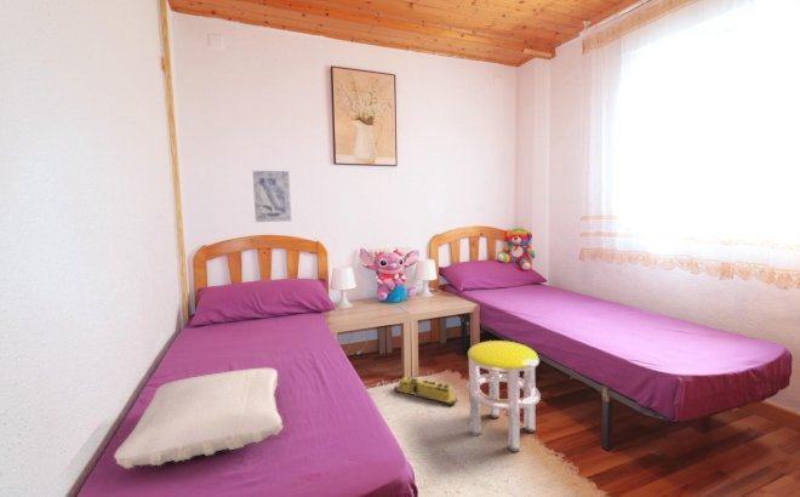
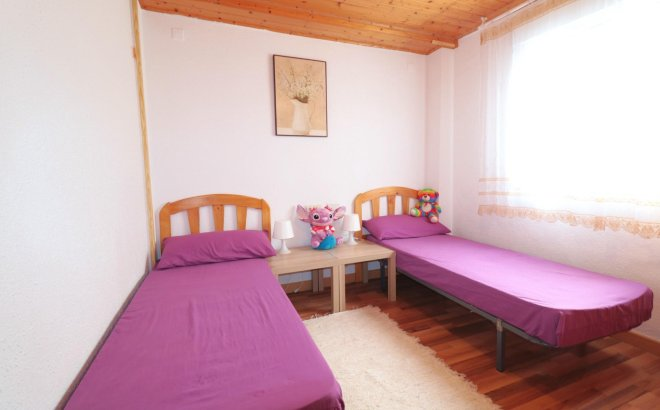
- wall art [251,170,292,223]
- stool [465,339,542,453]
- pillow [113,367,284,469]
- toy train [393,376,459,407]
